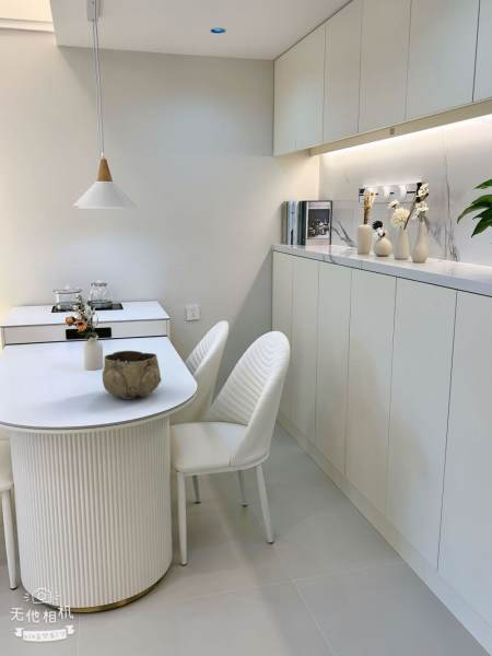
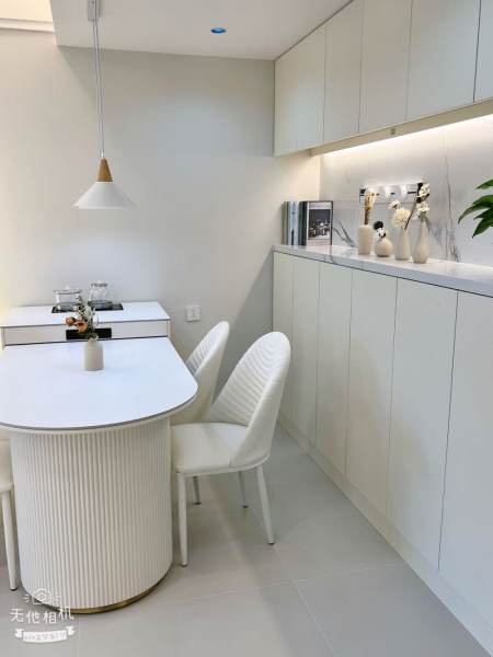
- decorative bowl [102,350,162,400]
